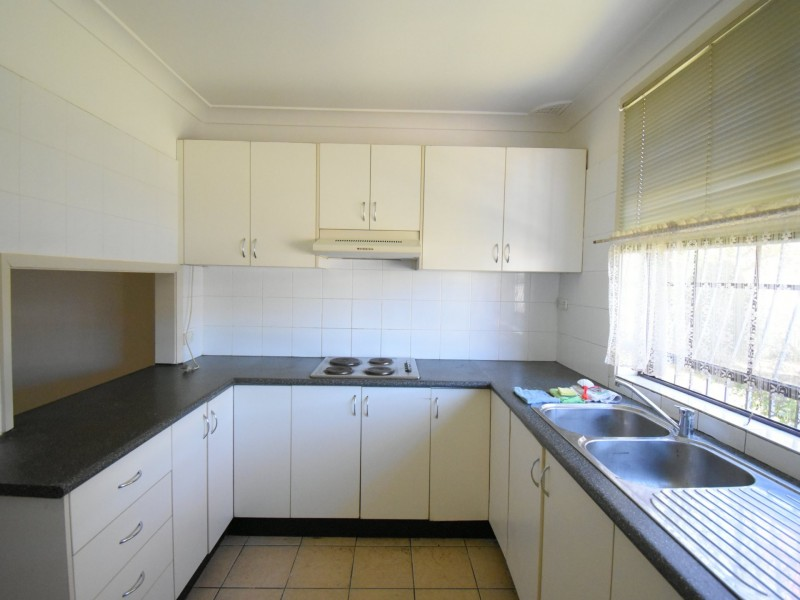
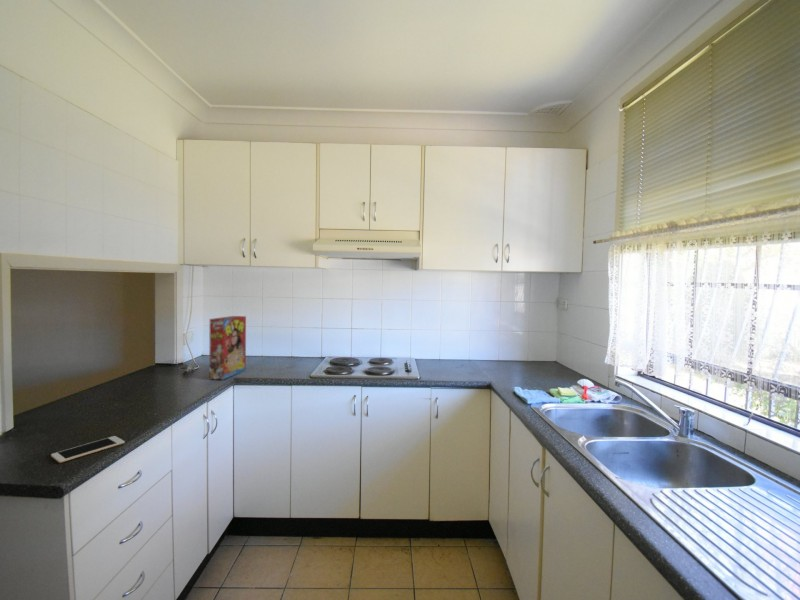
+ cereal box [208,315,247,381]
+ cell phone [50,435,126,464]
